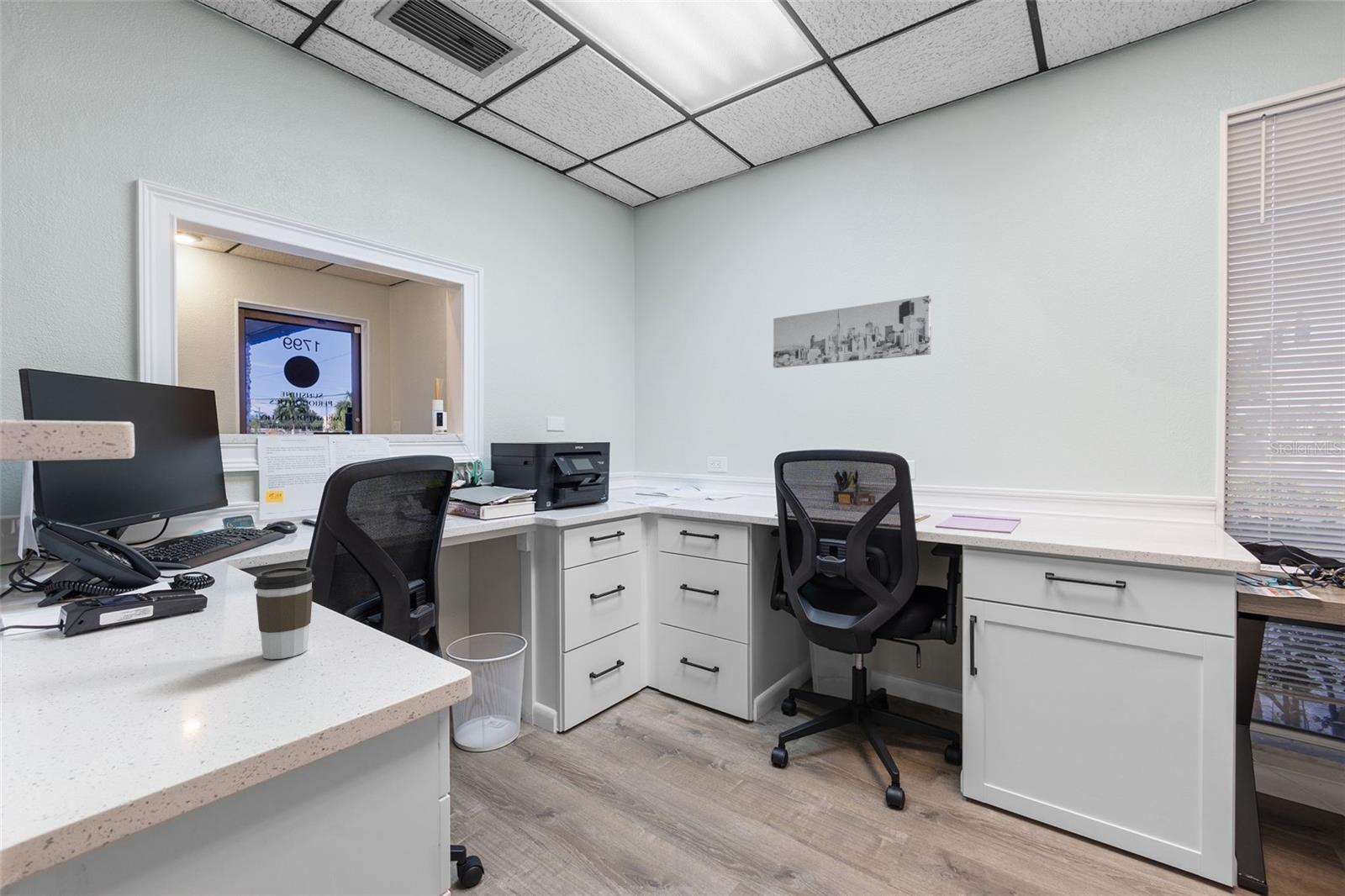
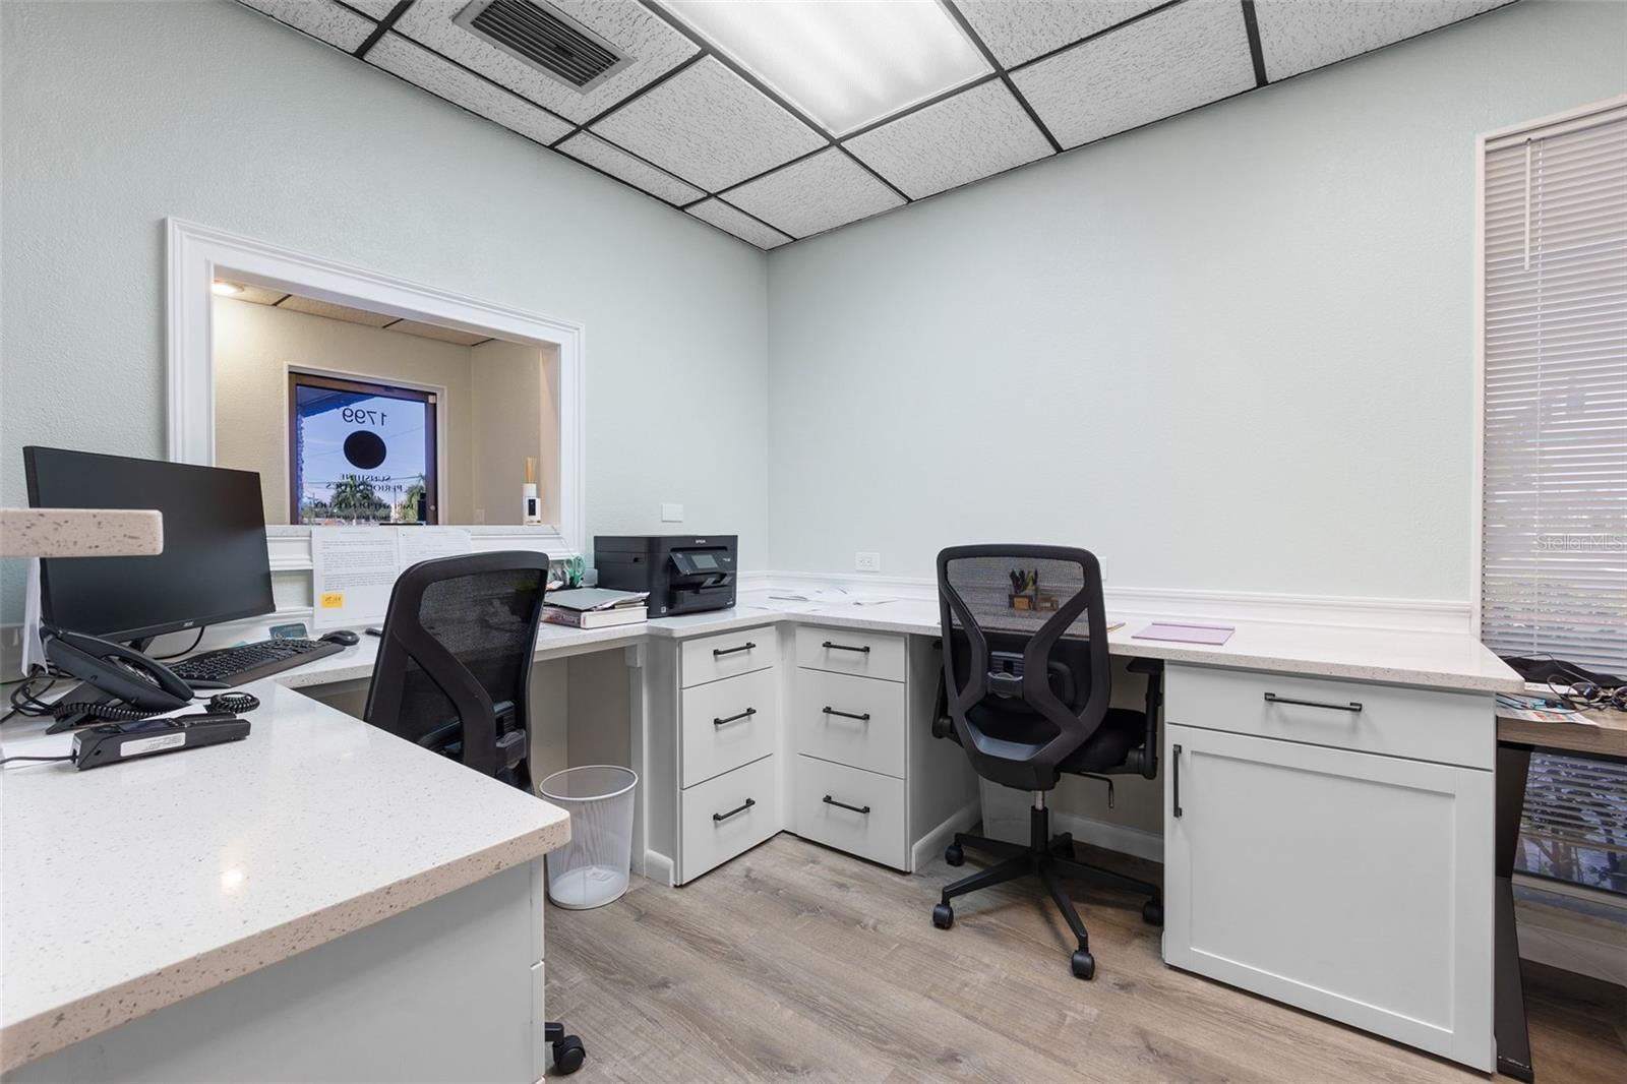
- coffee cup [253,566,315,660]
- wall art [773,295,931,369]
